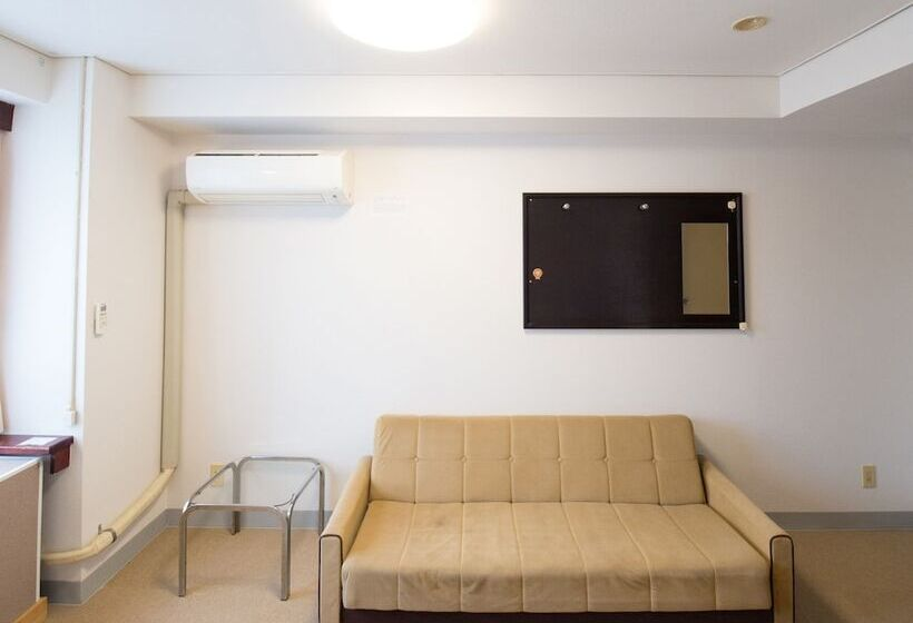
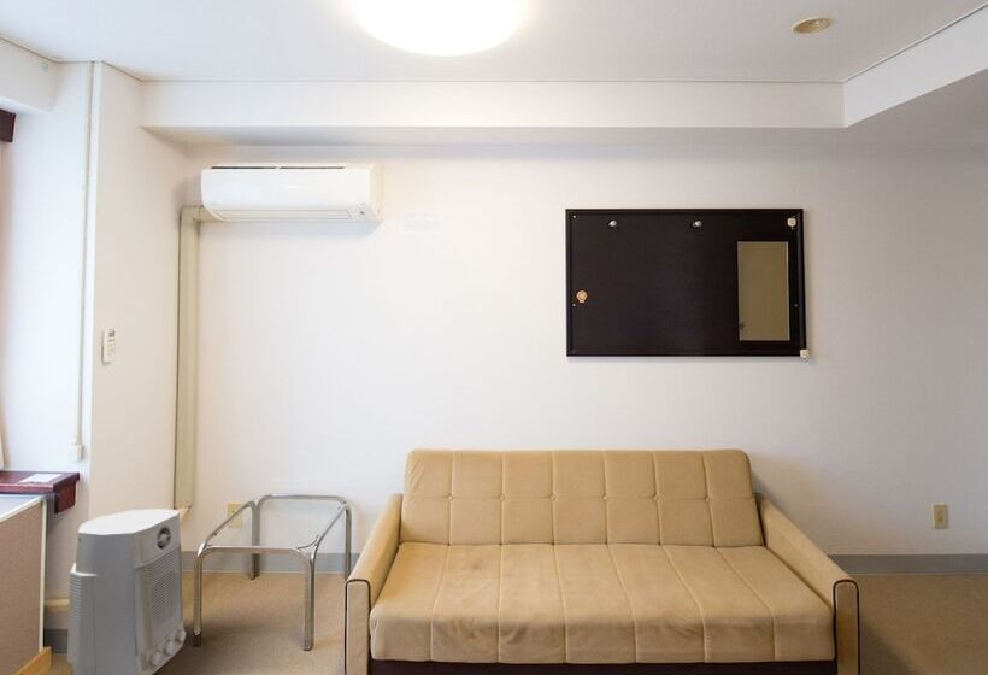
+ air purifier [66,507,187,675]
